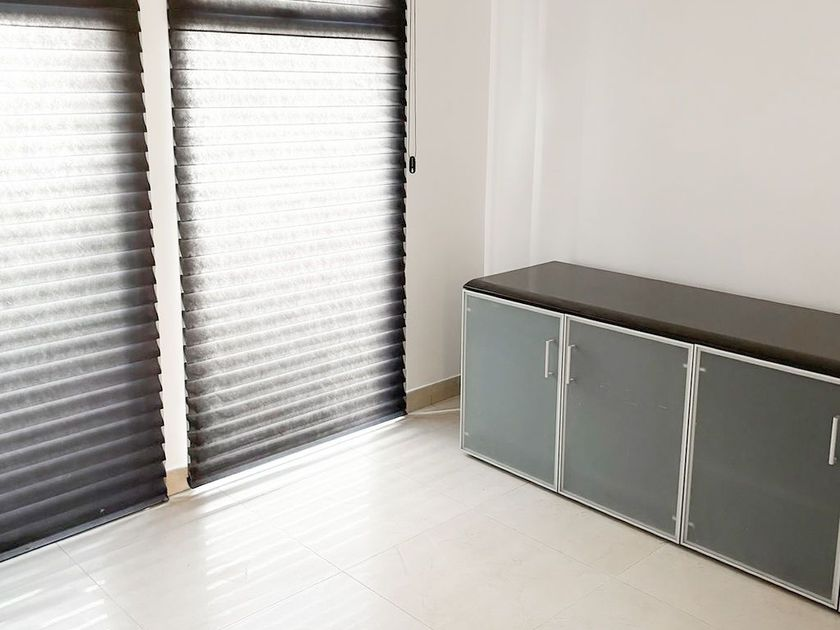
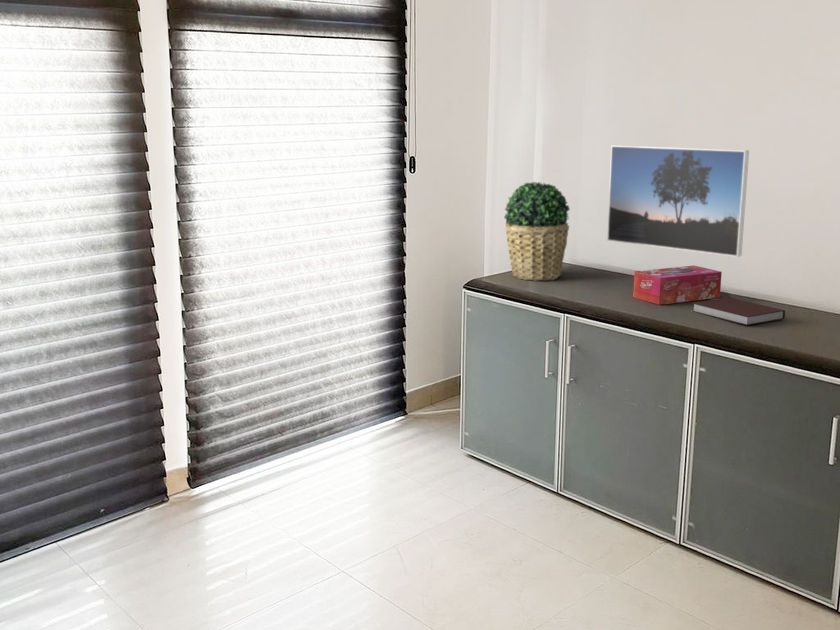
+ tissue box [632,265,723,306]
+ notebook [692,297,786,326]
+ potted plant [503,181,571,282]
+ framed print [606,144,750,258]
